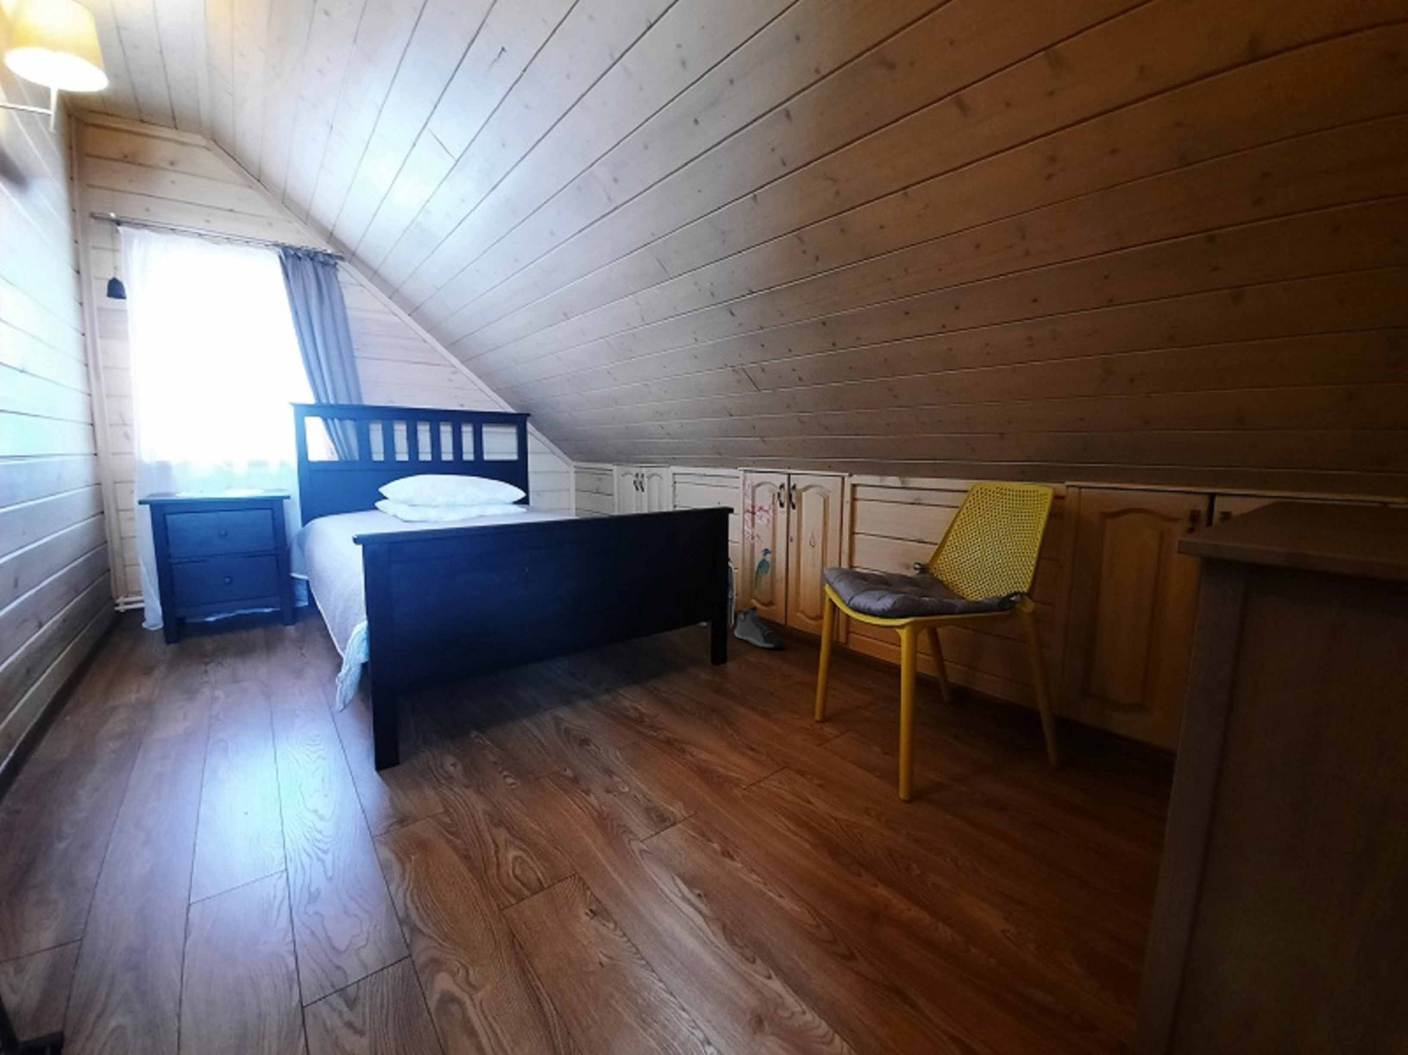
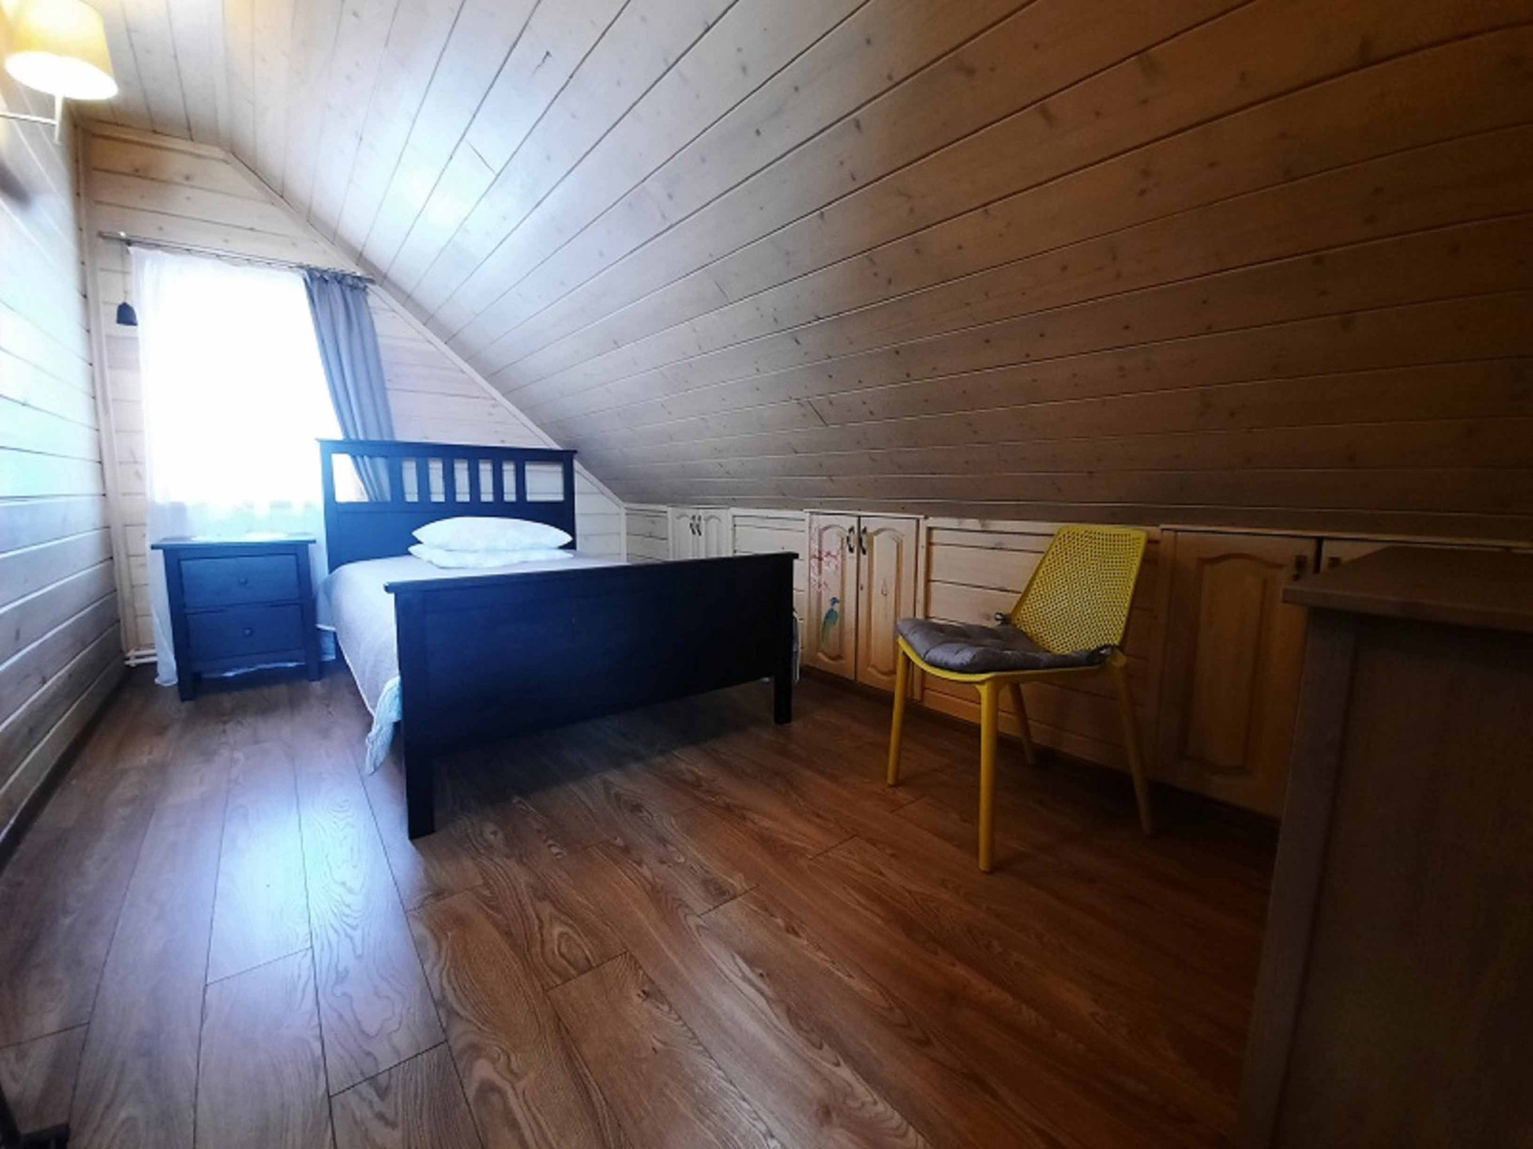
- sneaker [734,606,785,649]
